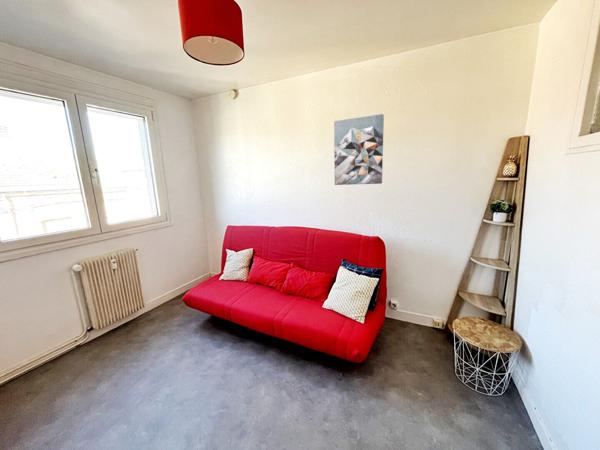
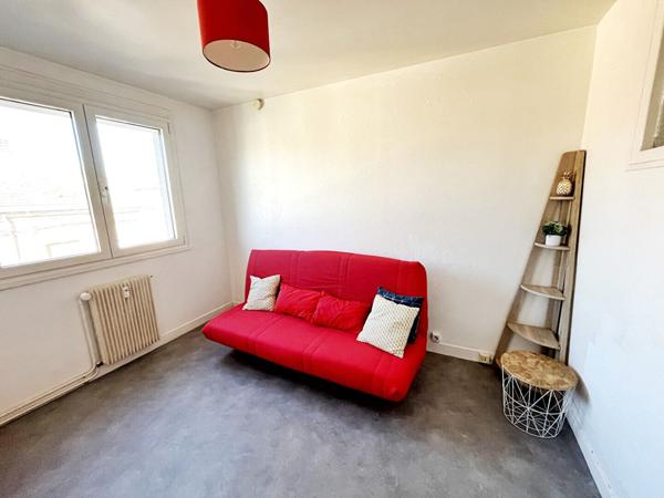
- wall art [333,113,385,186]
